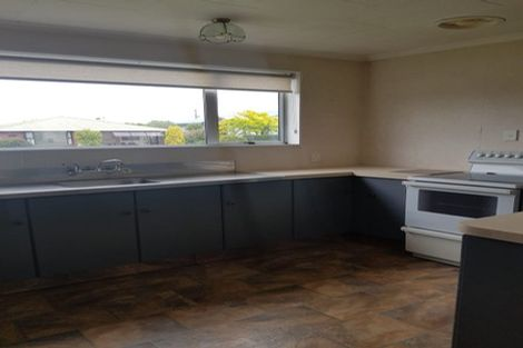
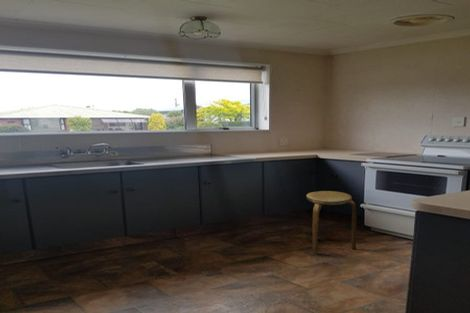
+ stool [305,190,357,256]
